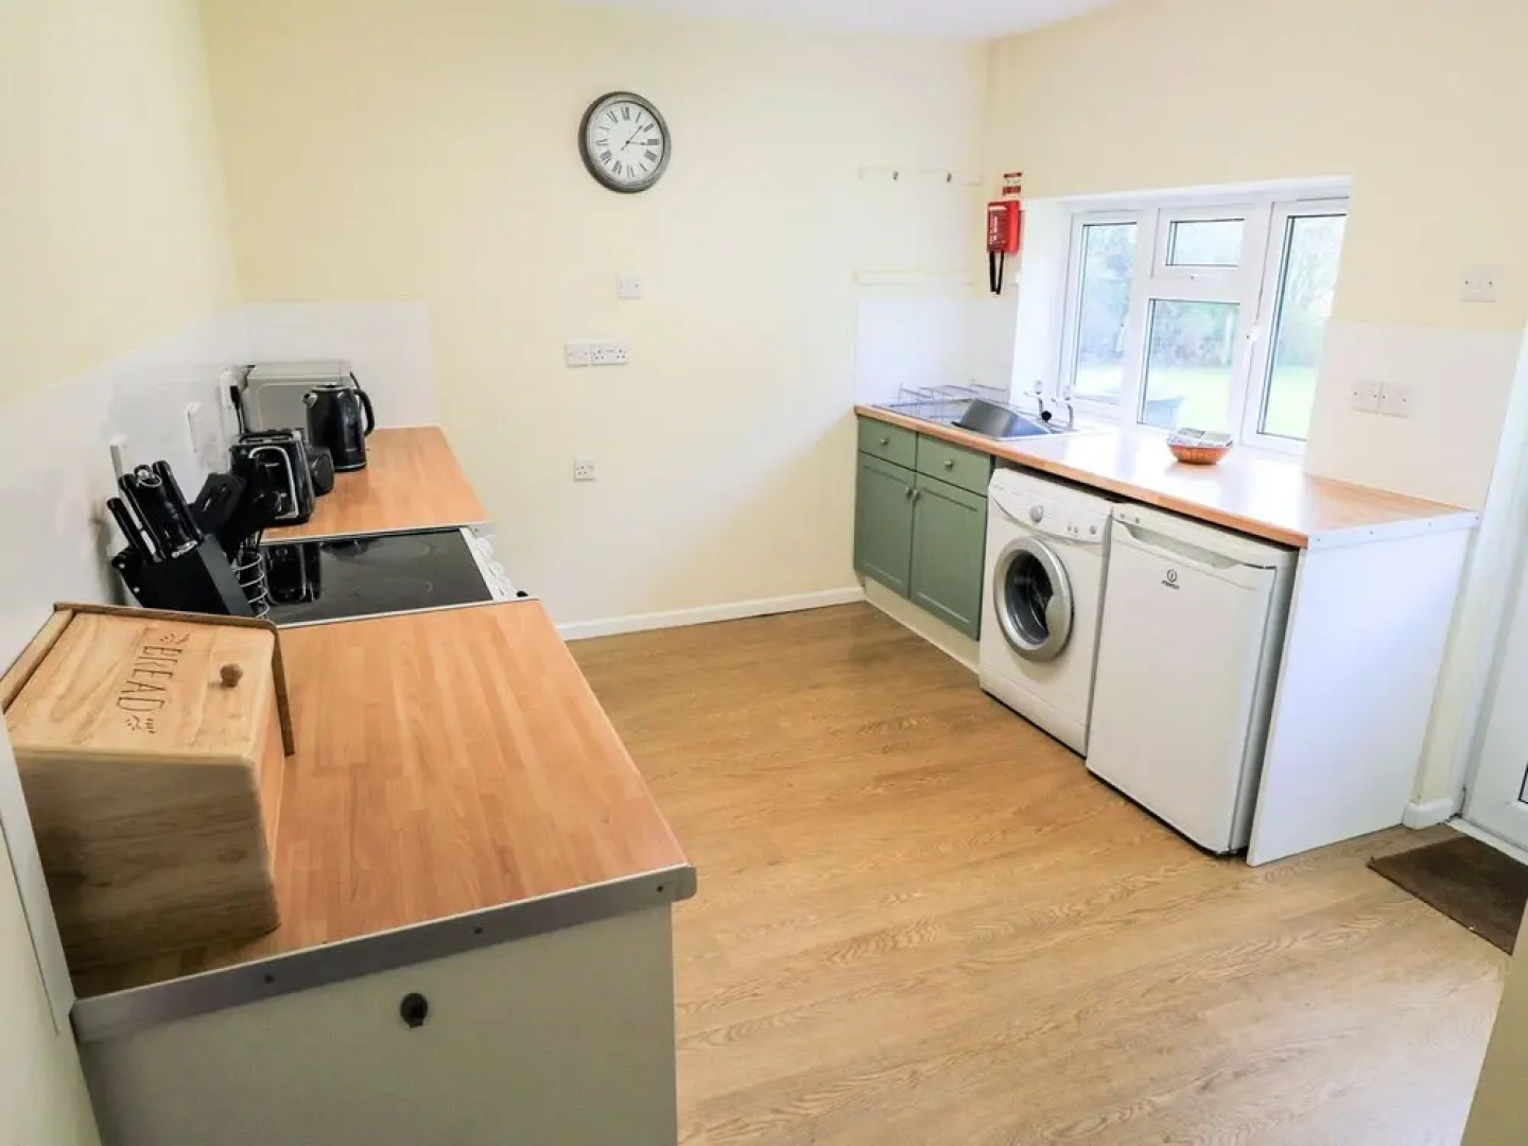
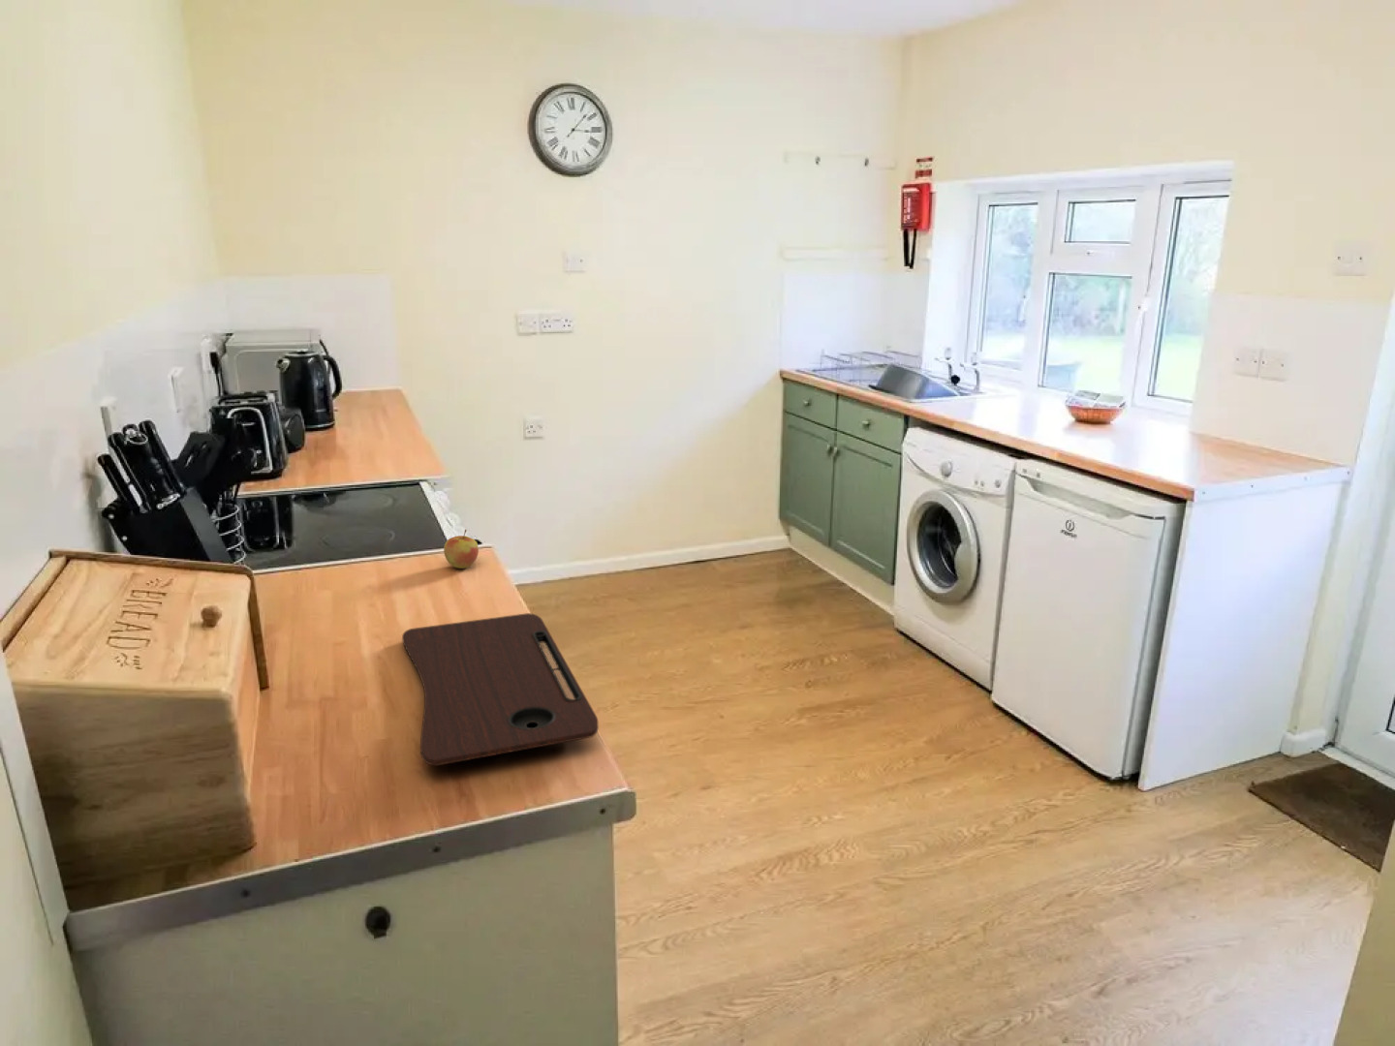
+ cutting board [401,612,600,766]
+ apple [443,528,480,569]
